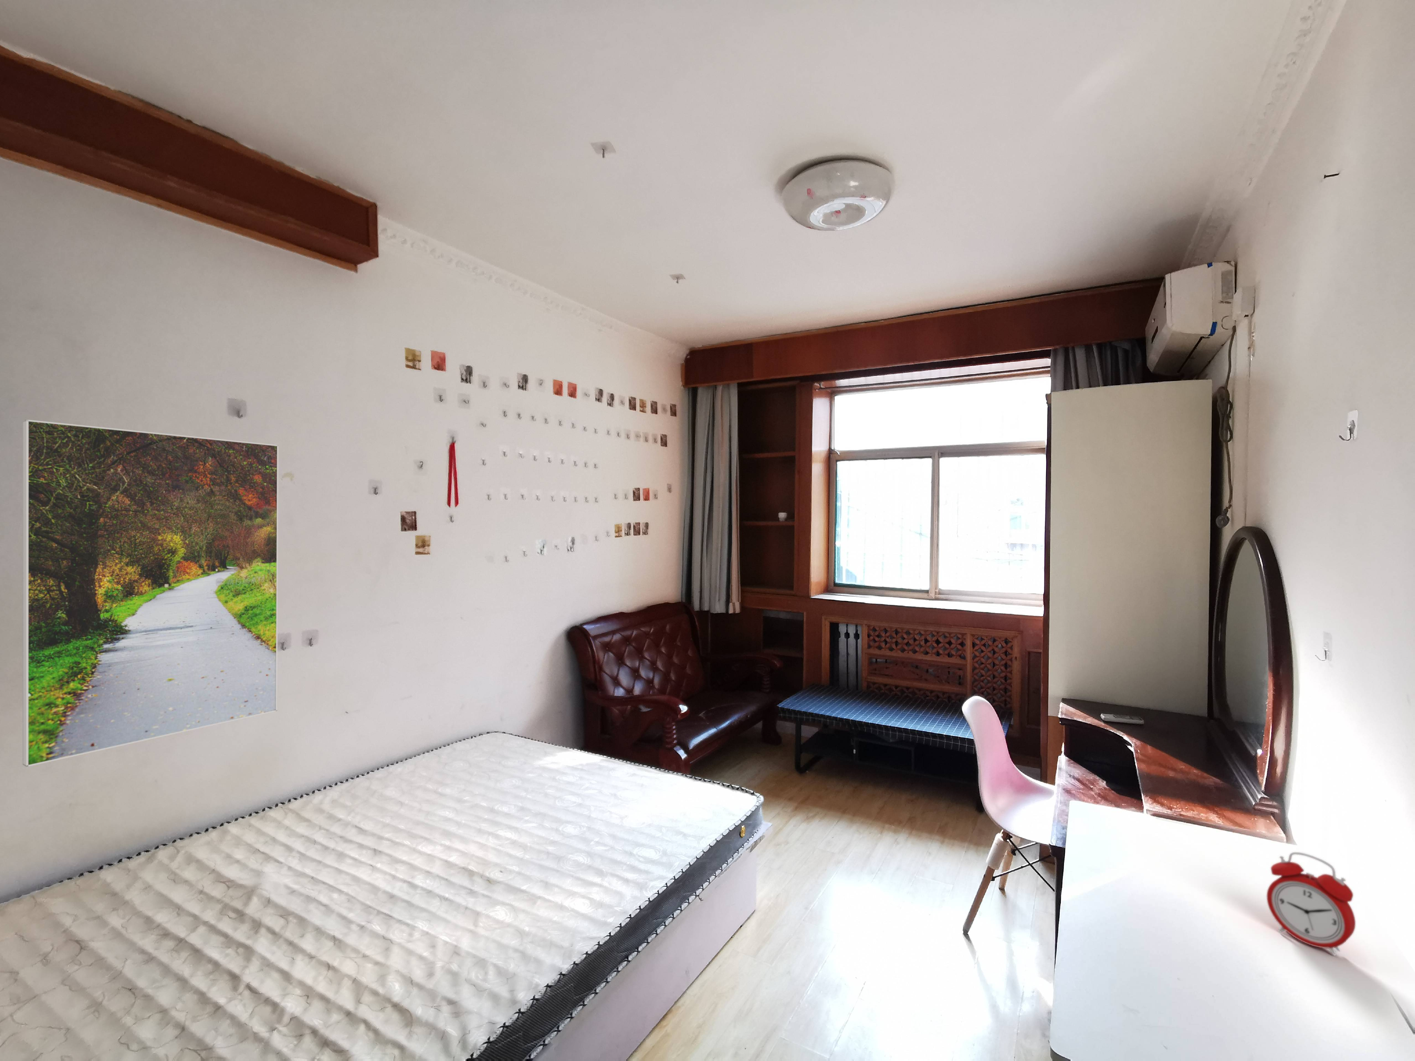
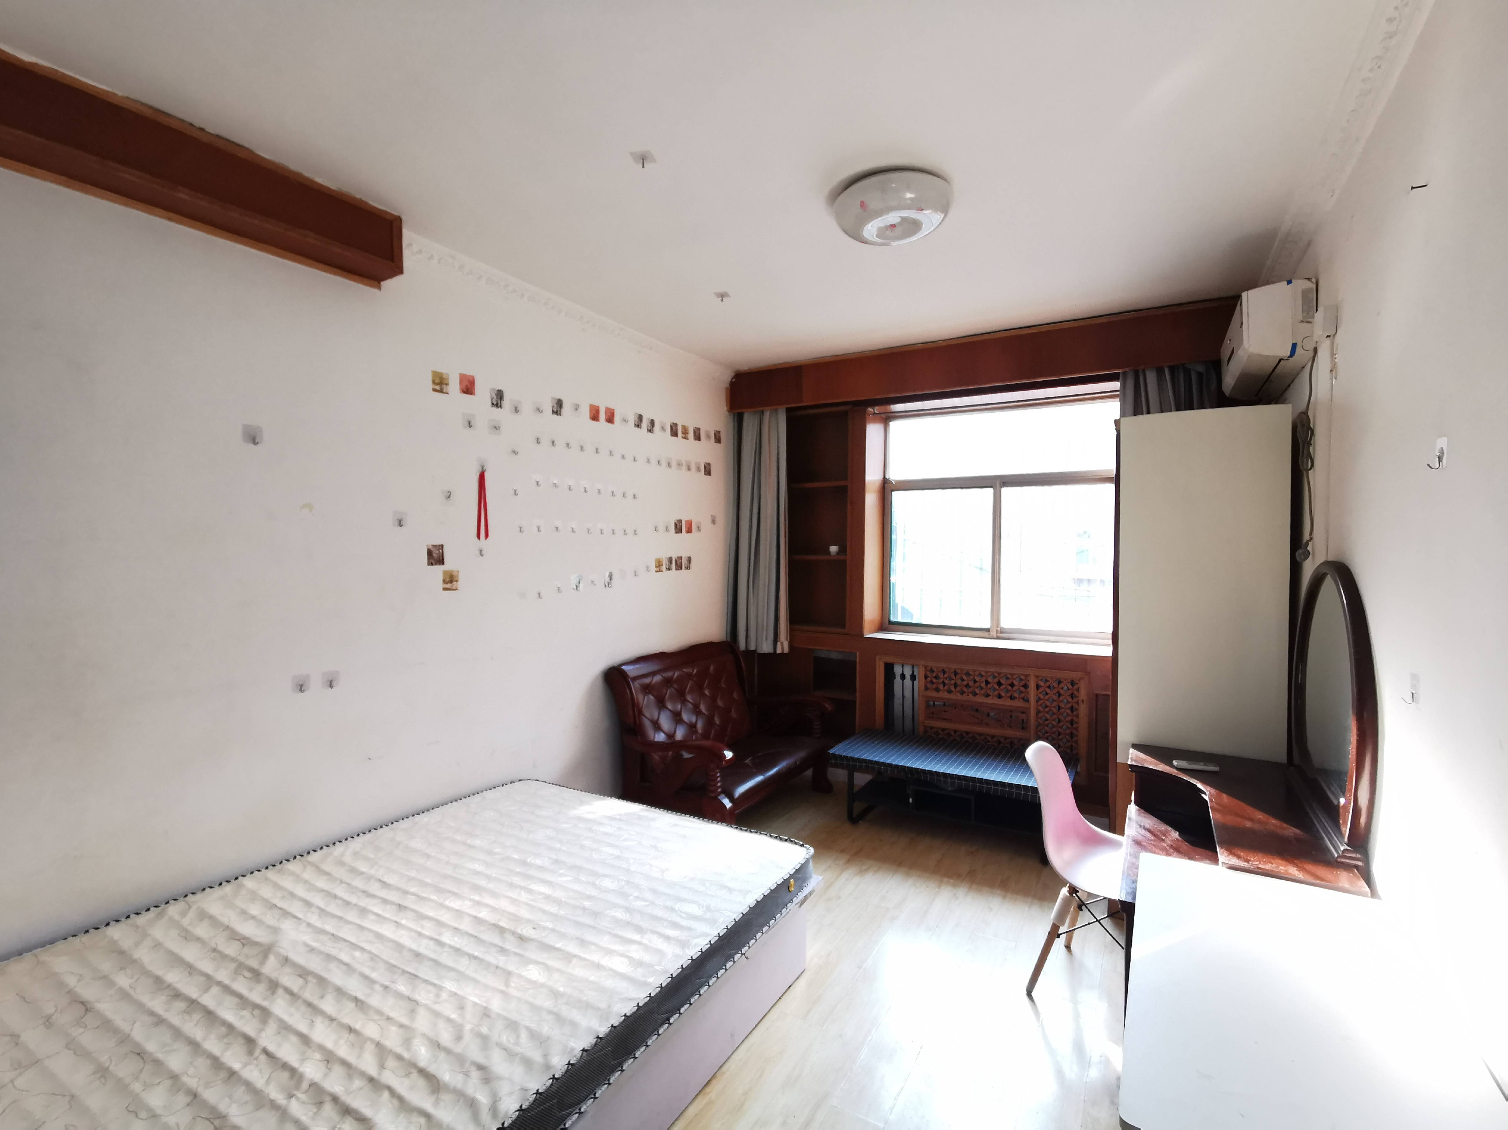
- alarm clock [1266,851,1356,956]
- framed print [22,419,279,768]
